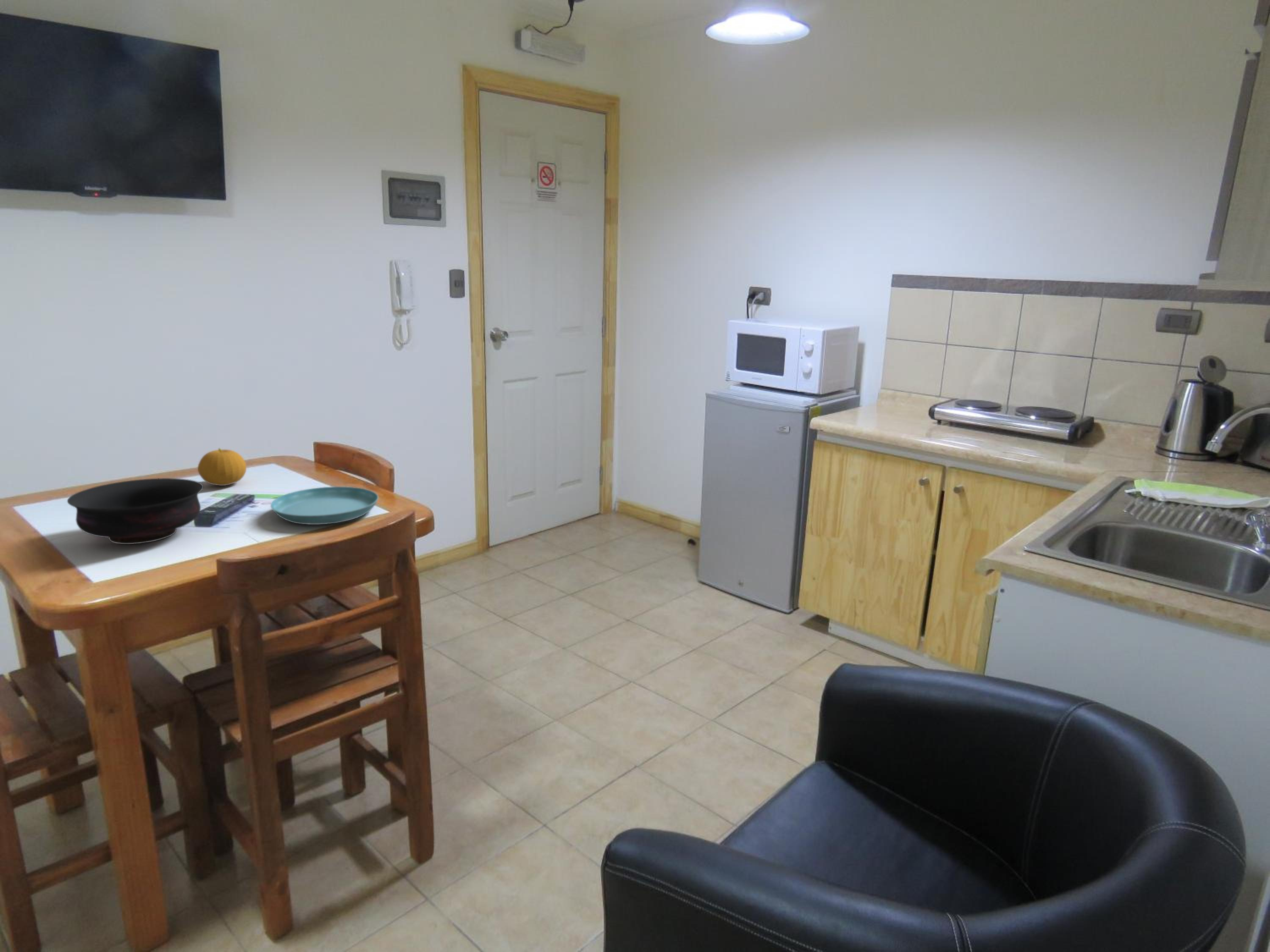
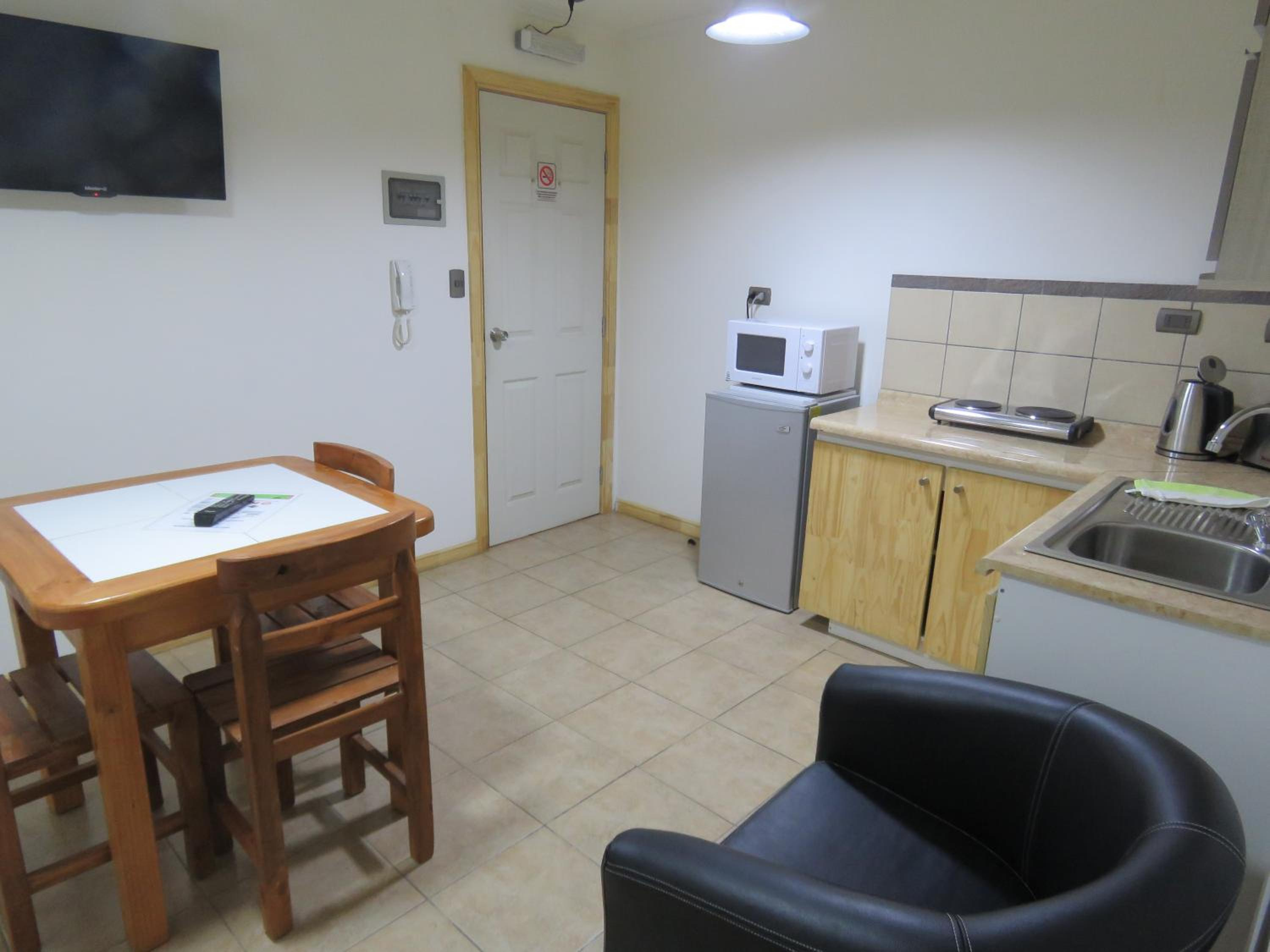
- saucer [270,486,379,525]
- bowl [67,478,204,545]
- fruit [197,447,247,486]
